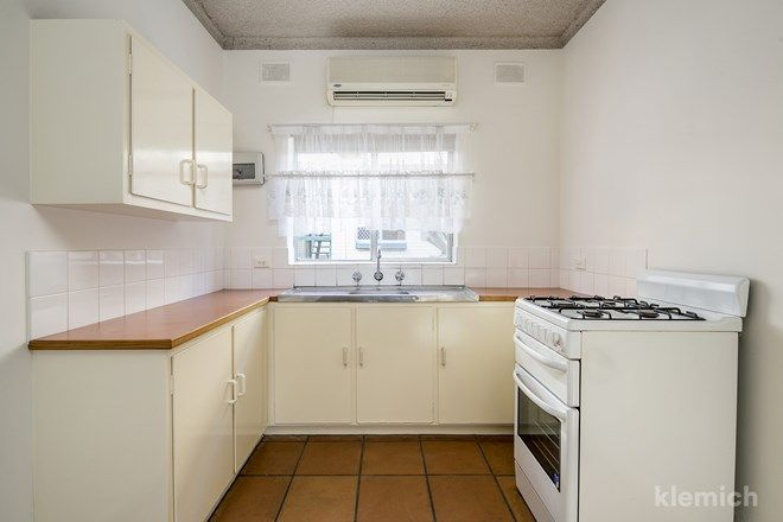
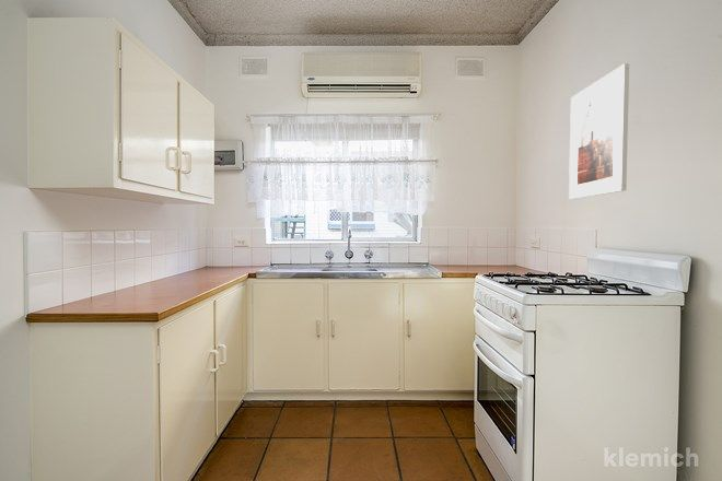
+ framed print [568,62,630,200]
